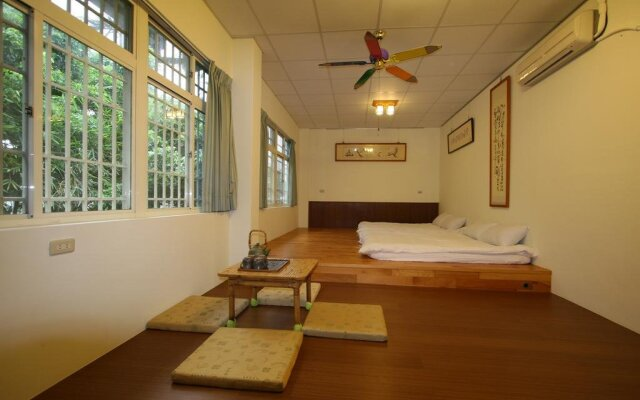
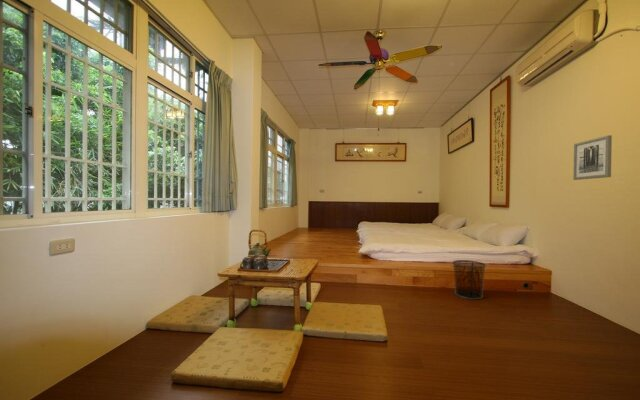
+ waste bin [452,259,487,300]
+ wall art [572,134,613,181]
